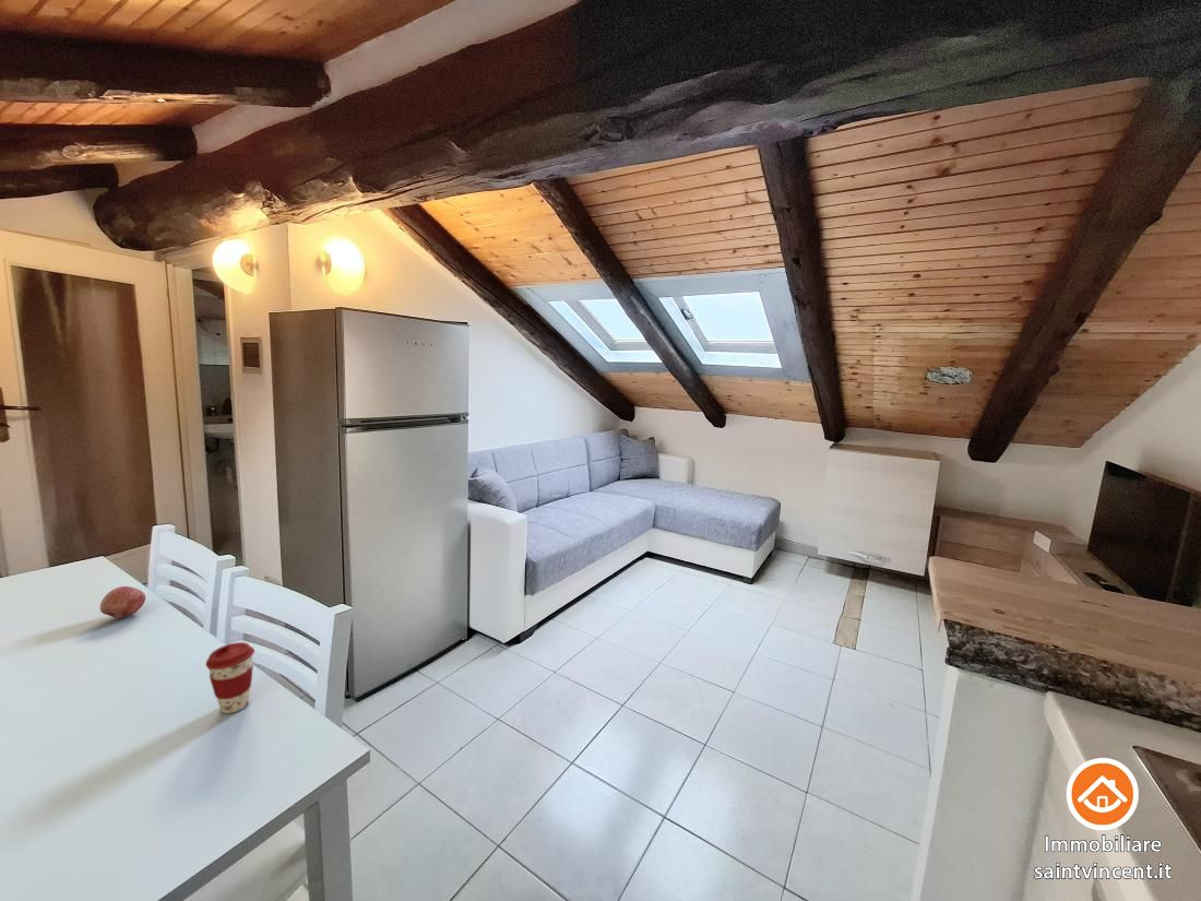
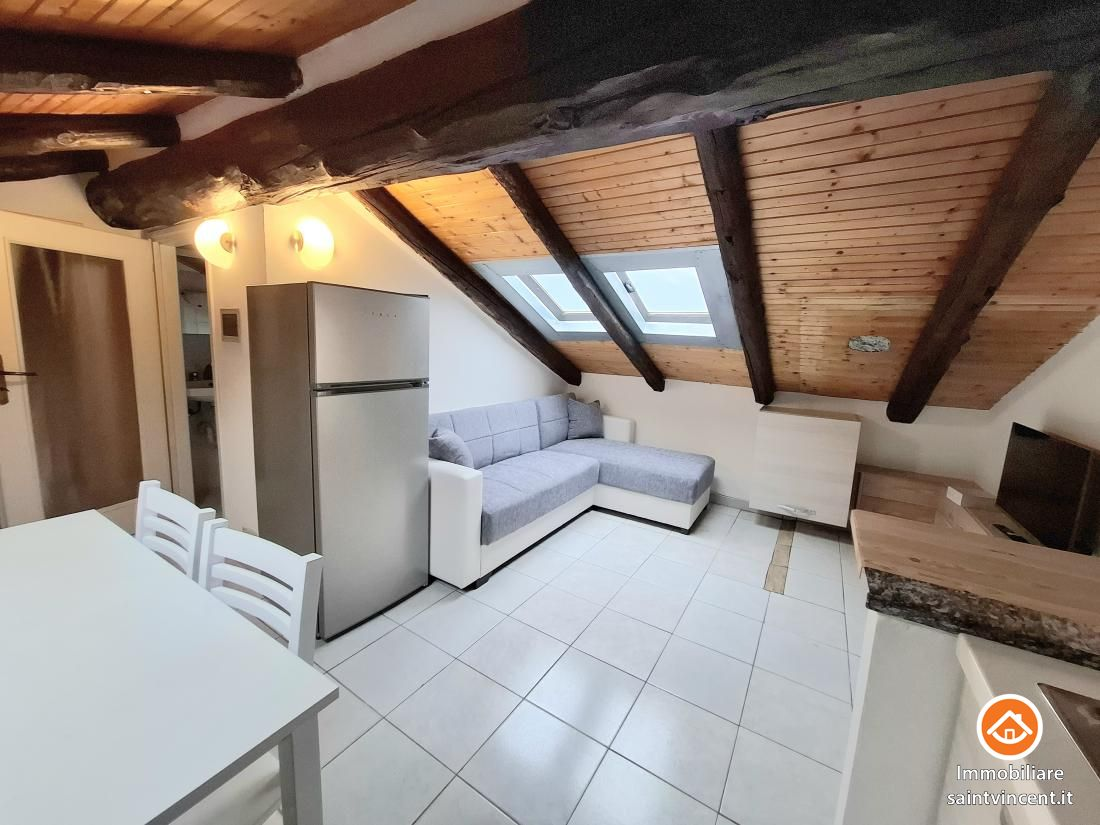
- coffee cup [204,641,255,714]
- fruit [99,585,146,619]
